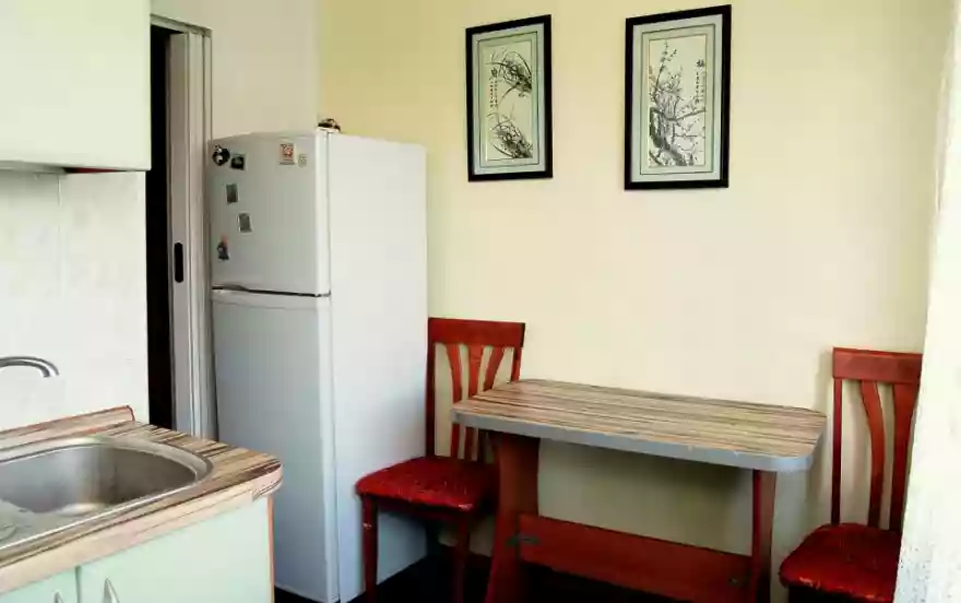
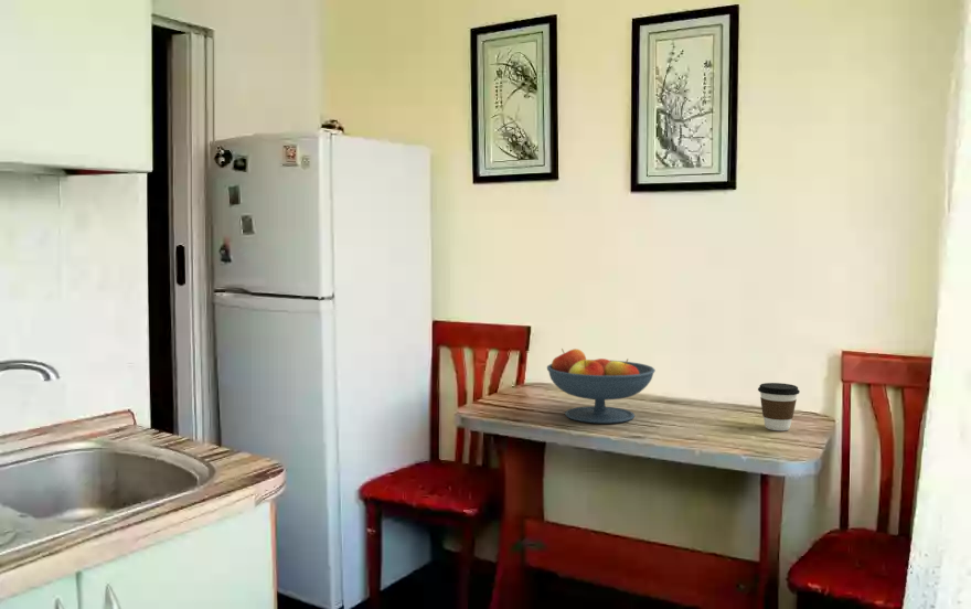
+ fruit bowl [546,348,657,425]
+ coffee cup [757,382,801,431]
